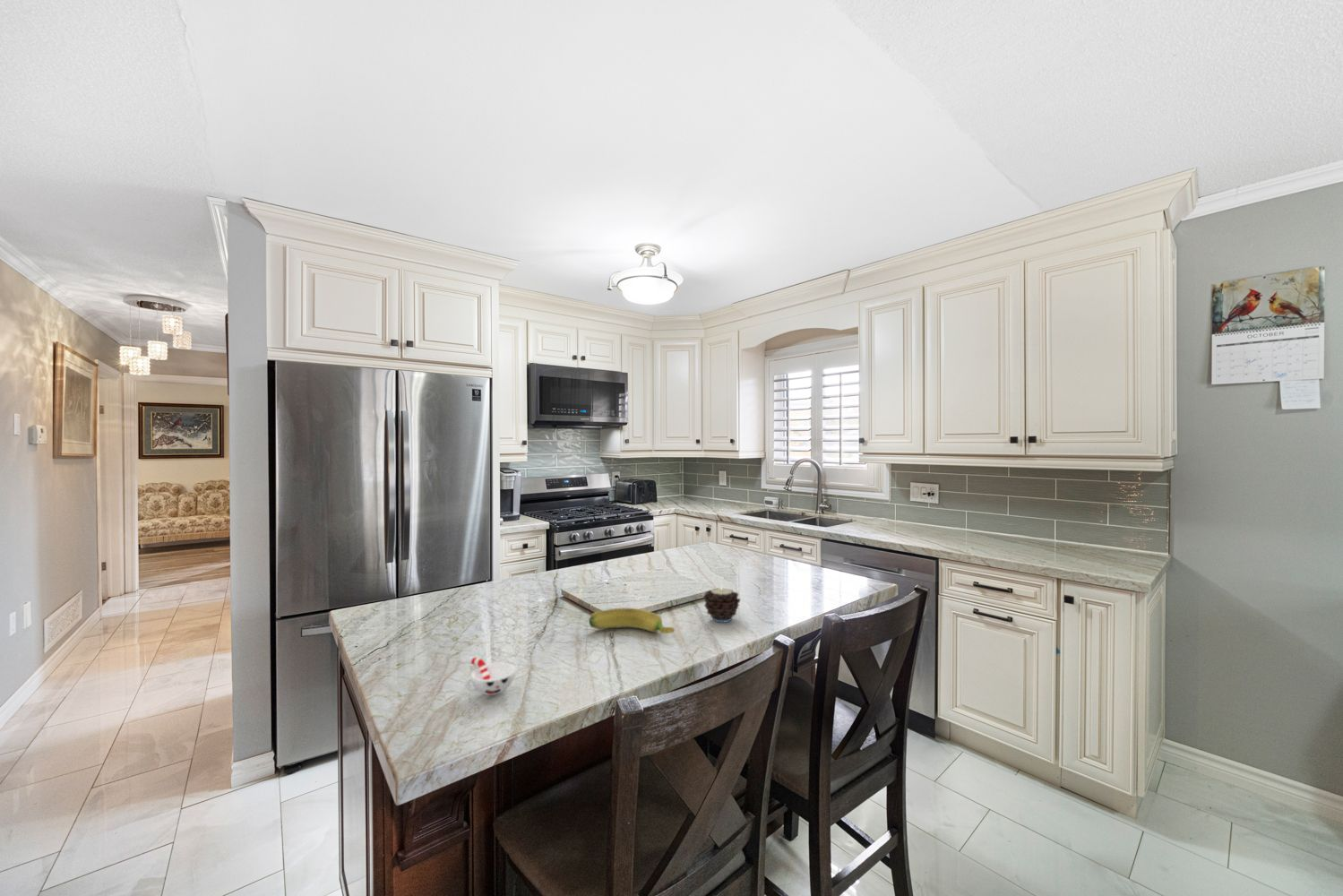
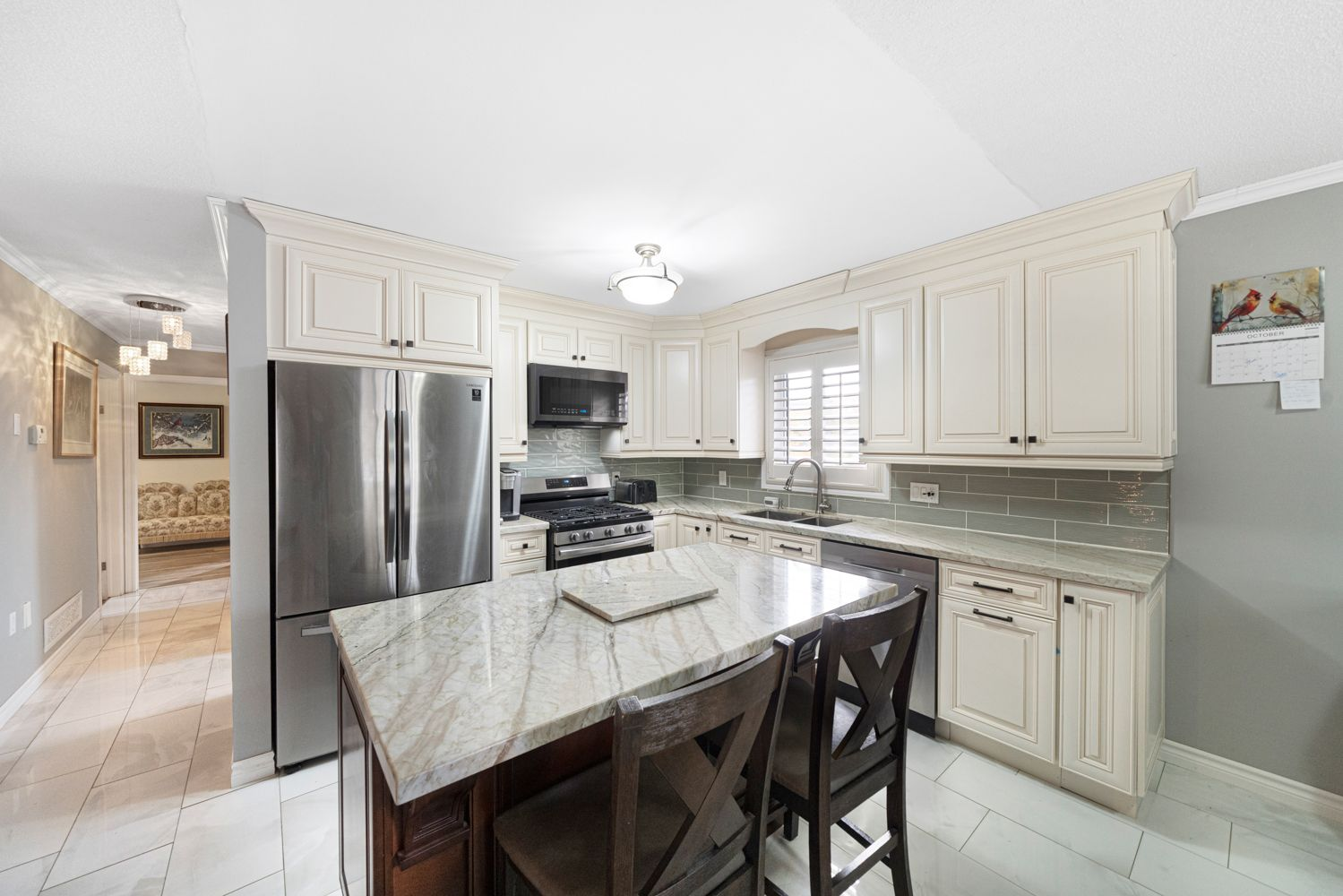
- banana [588,607,676,634]
- candle [702,585,741,624]
- cup [464,656,517,696]
